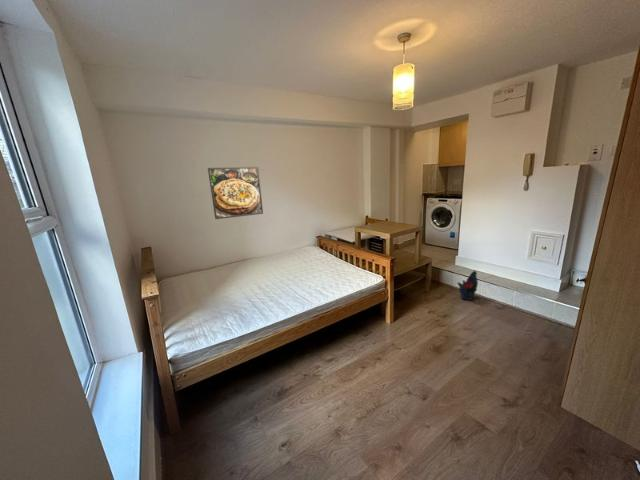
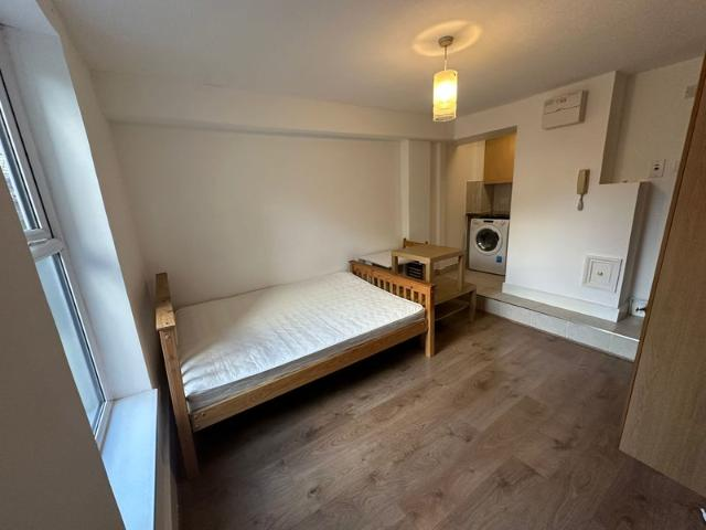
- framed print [207,166,264,220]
- decorative plant [457,270,479,301]
